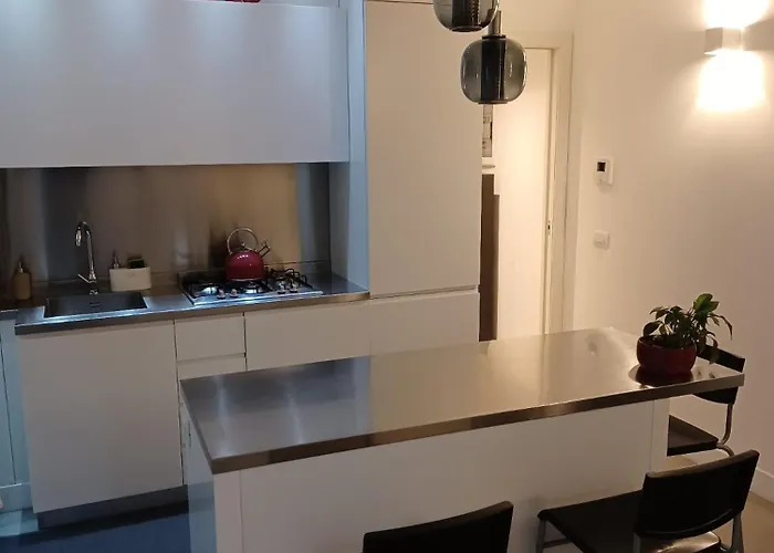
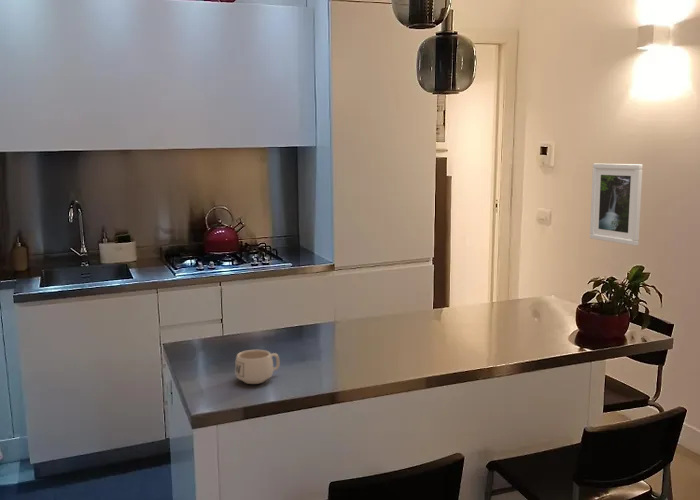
+ mug [234,349,281,385]
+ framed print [589,162,644,247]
